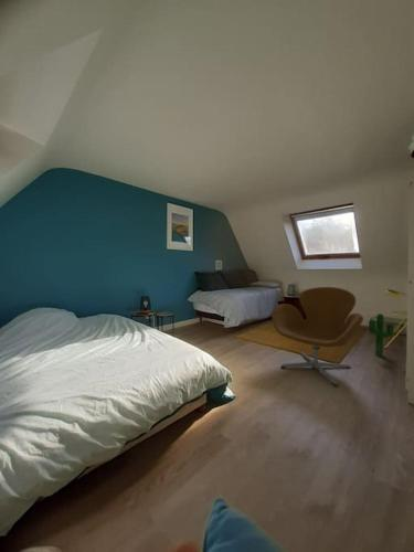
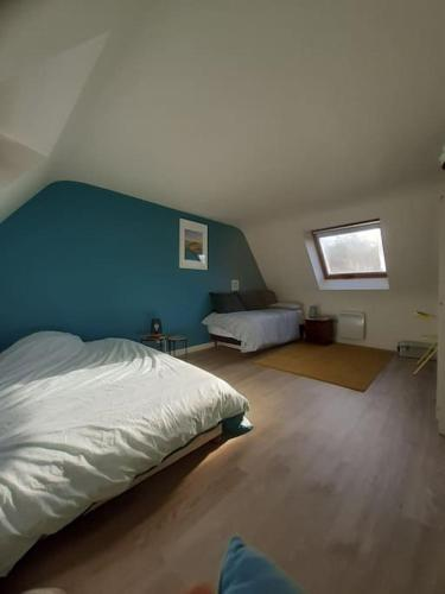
- armchair [272,286,364,388]
- decorative plant [368,312,394,358]
